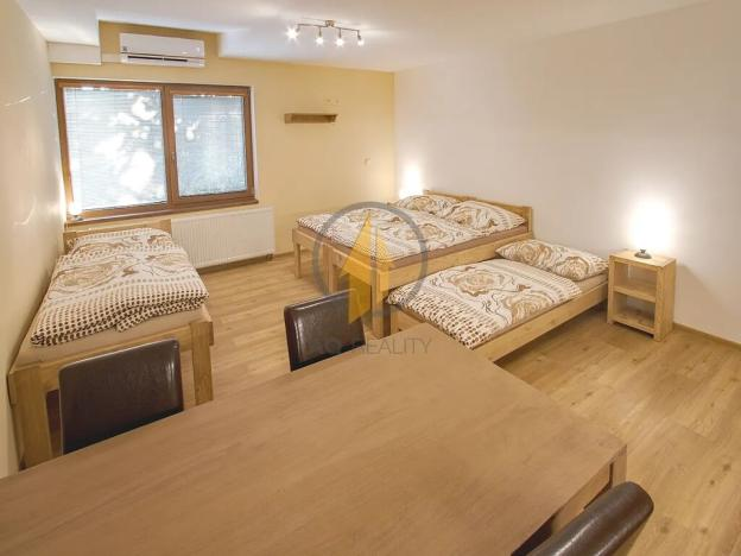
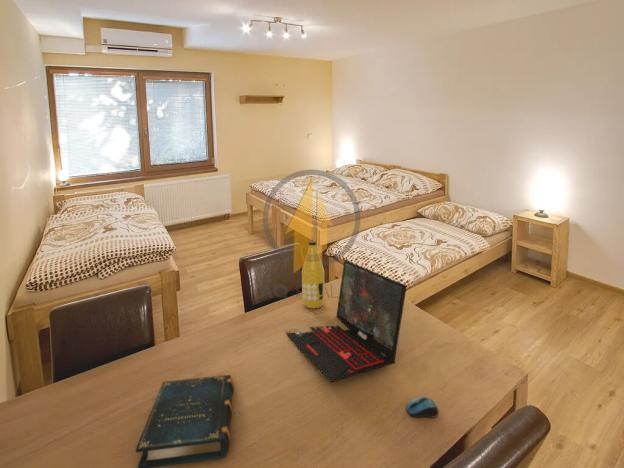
+ laptop [285,259,408,383]
+ bottle [301,240,326,309]
+ book [135,374,235,468]
+ computer mouse [405,396,439,419]
